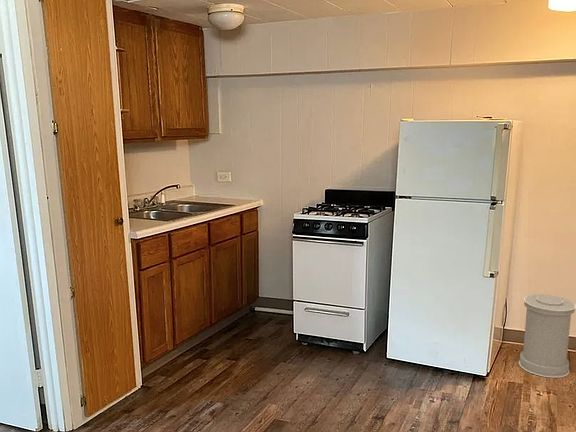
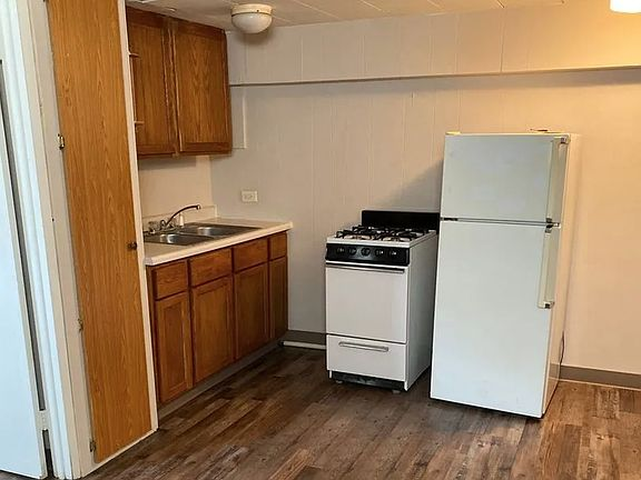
- trash can [518,294,576,379]
